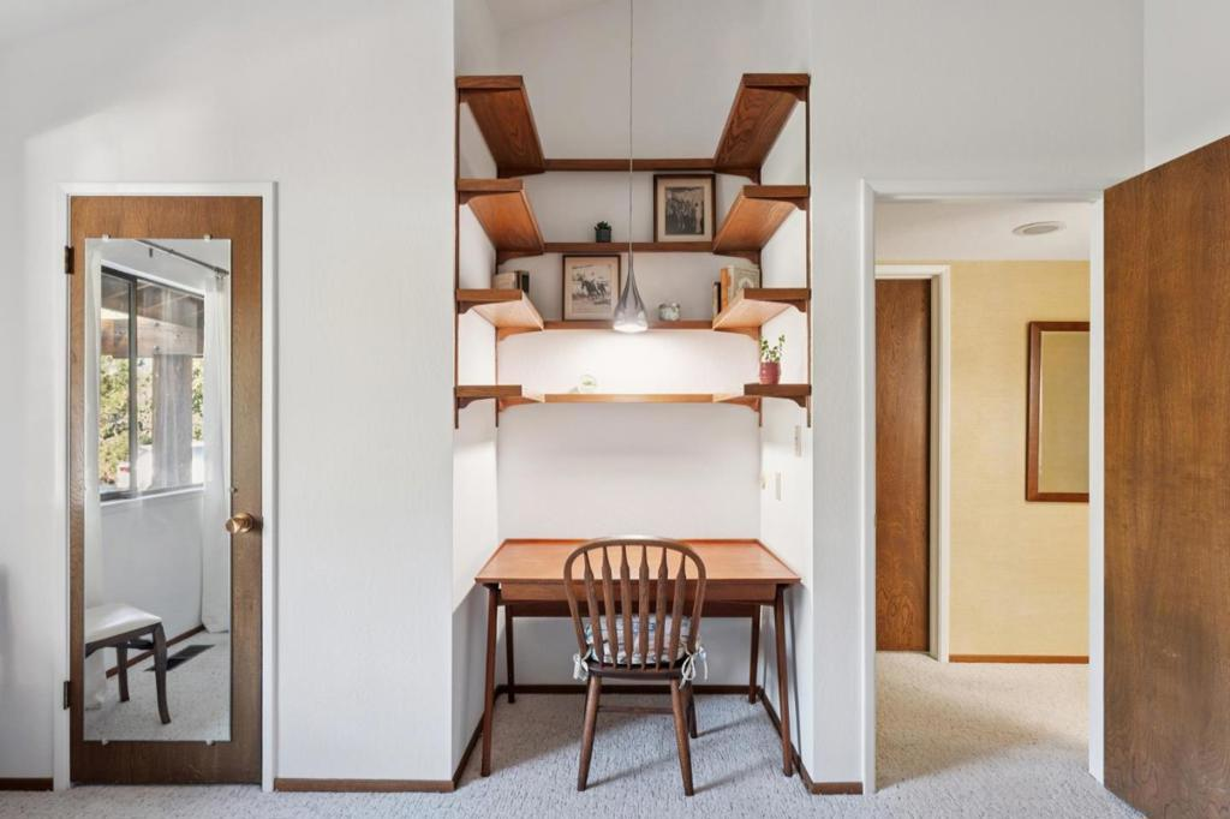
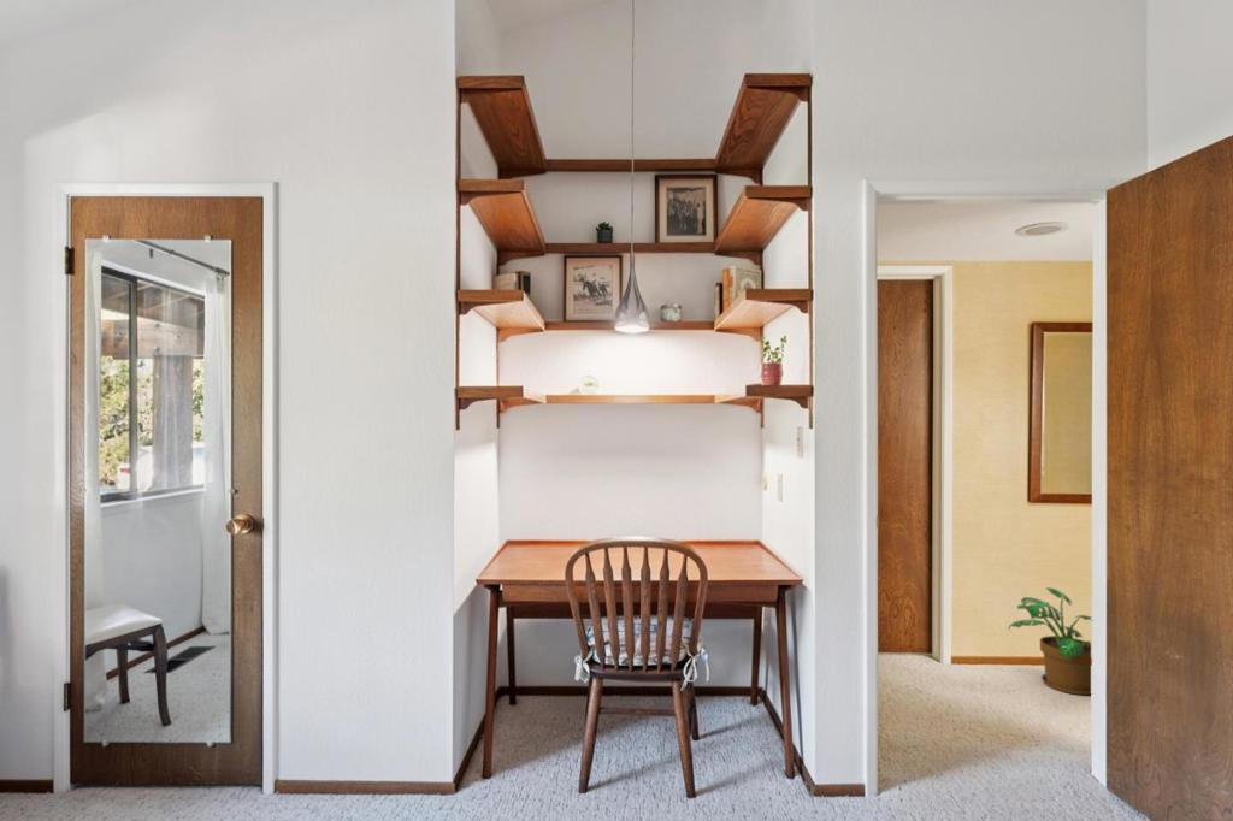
+ potted plant [1007,586,1092,696]
